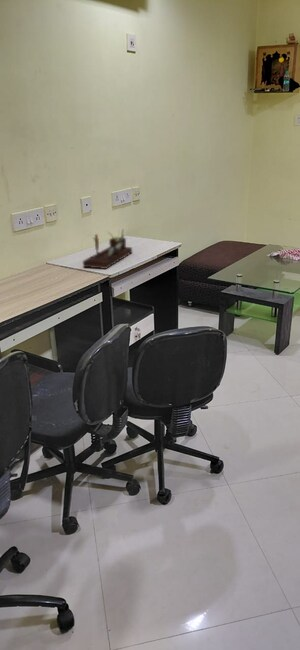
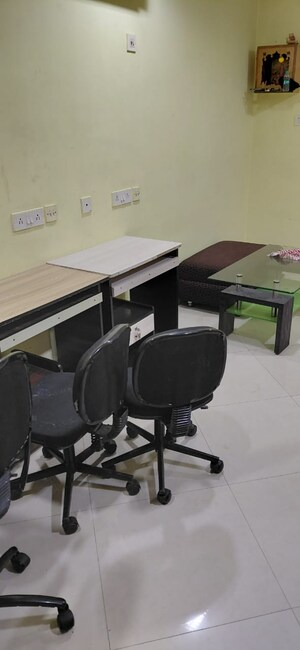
- desk organizer [82,227,133,270]
